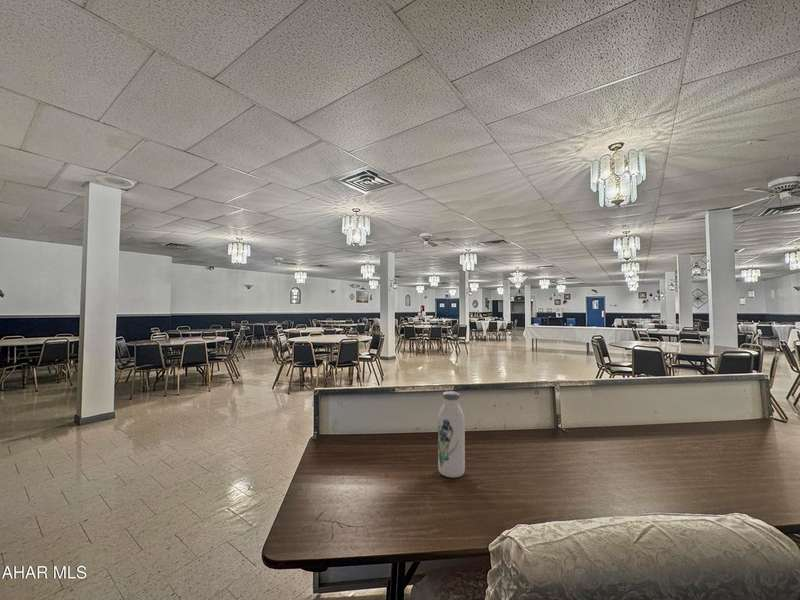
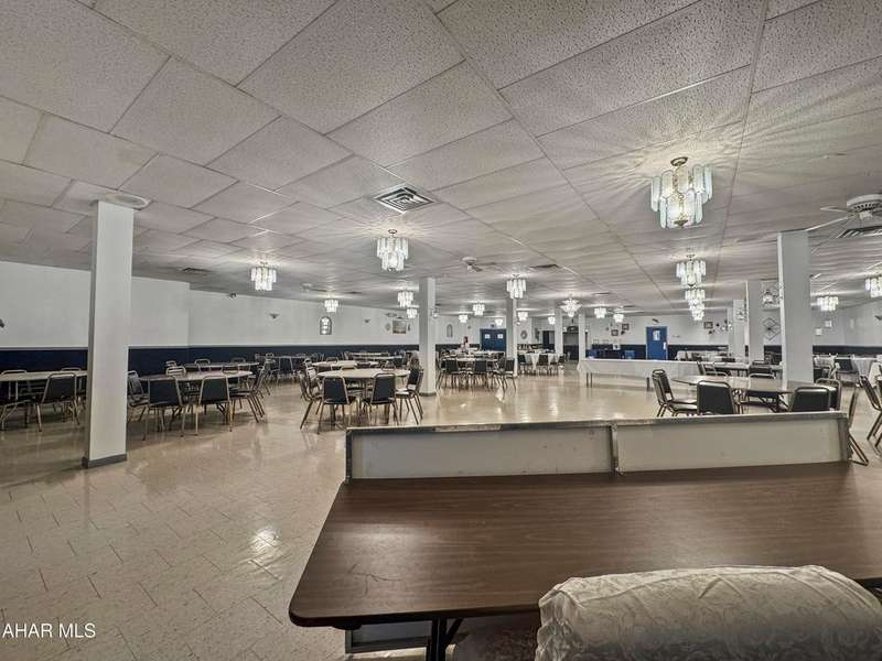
- water bottle [437,390,466,479]
